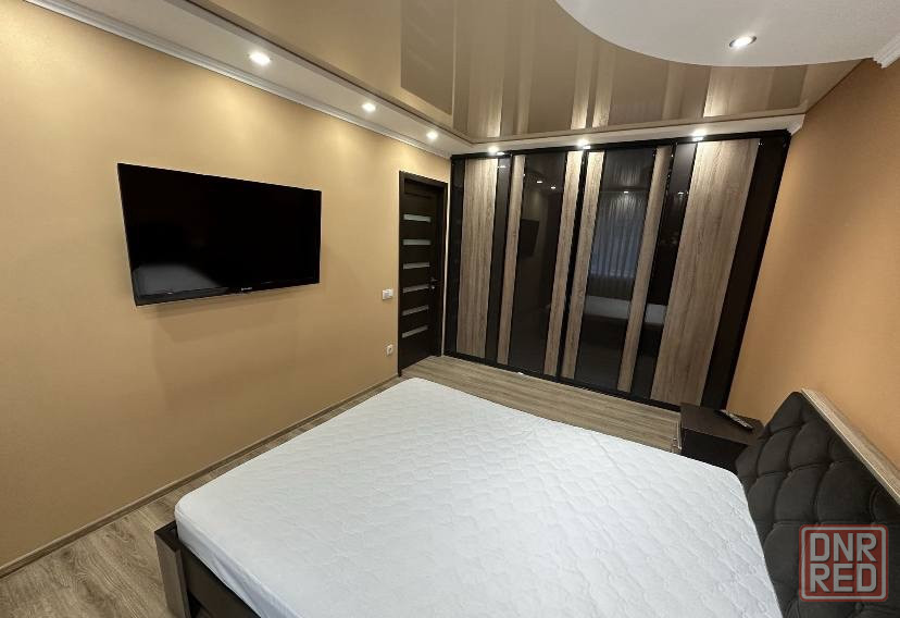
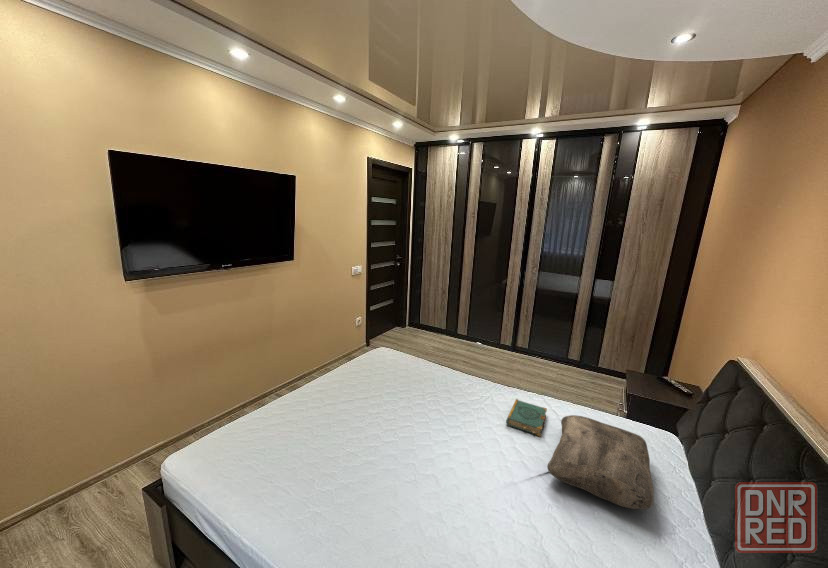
+ cushion [546,414,655,510]
+ book [505,398,548,438]
